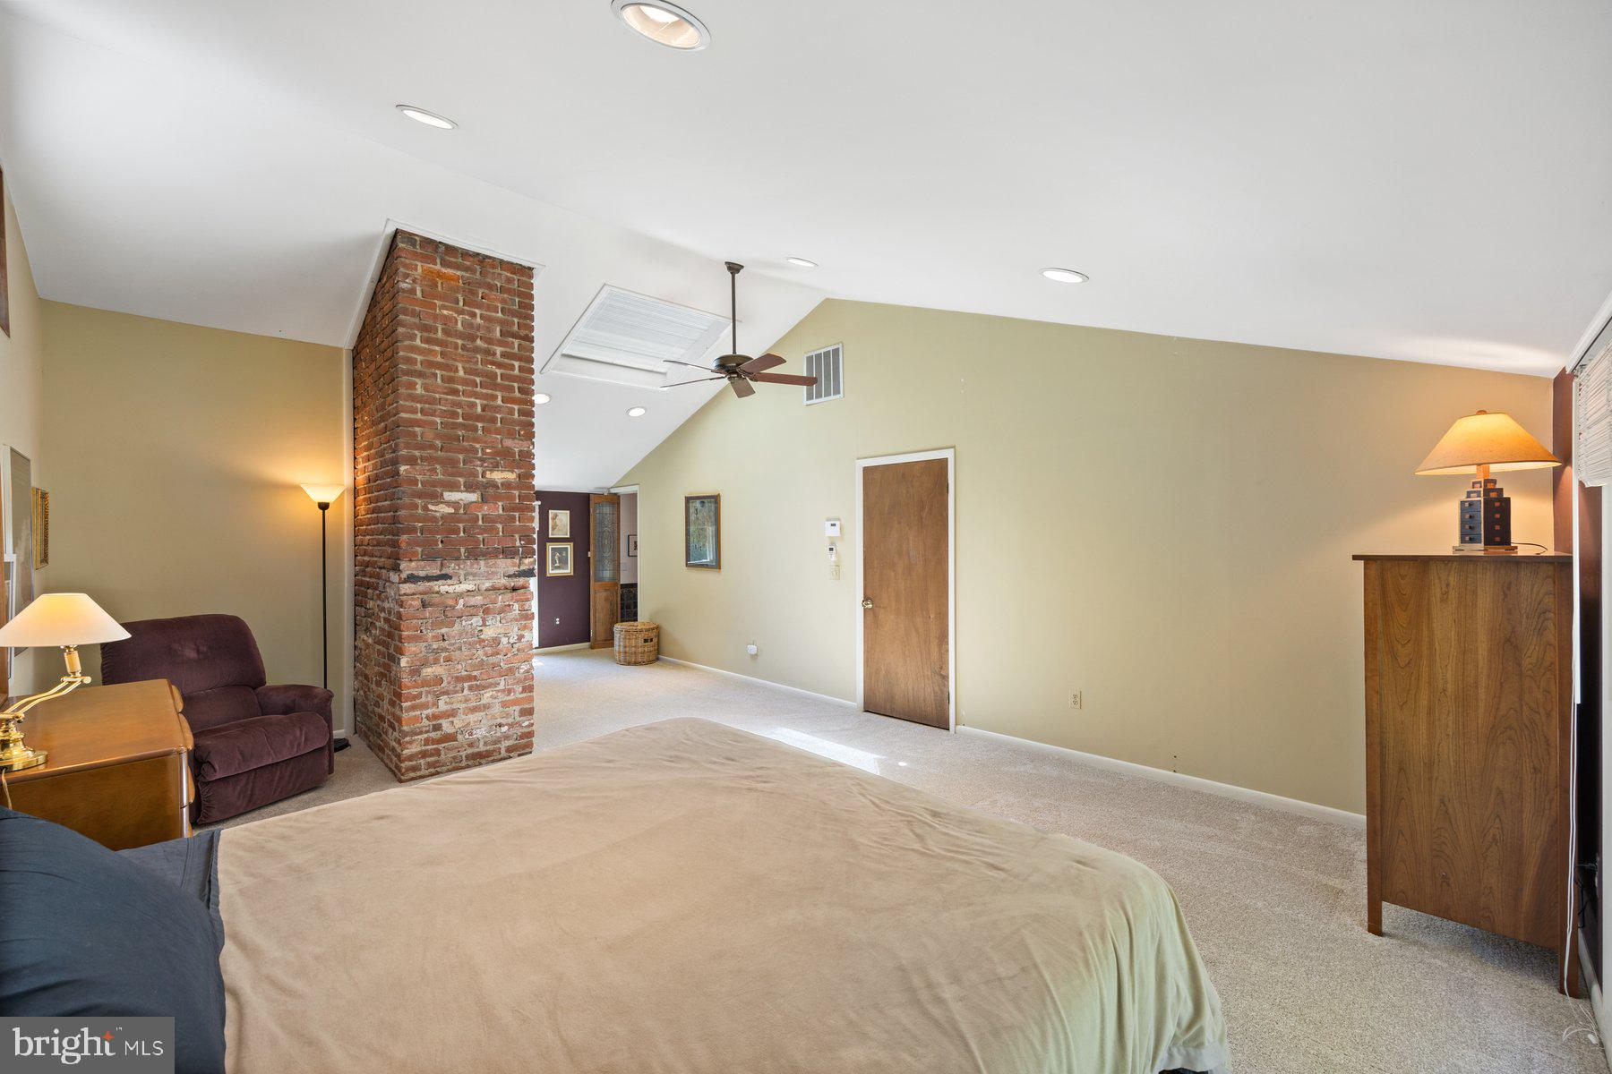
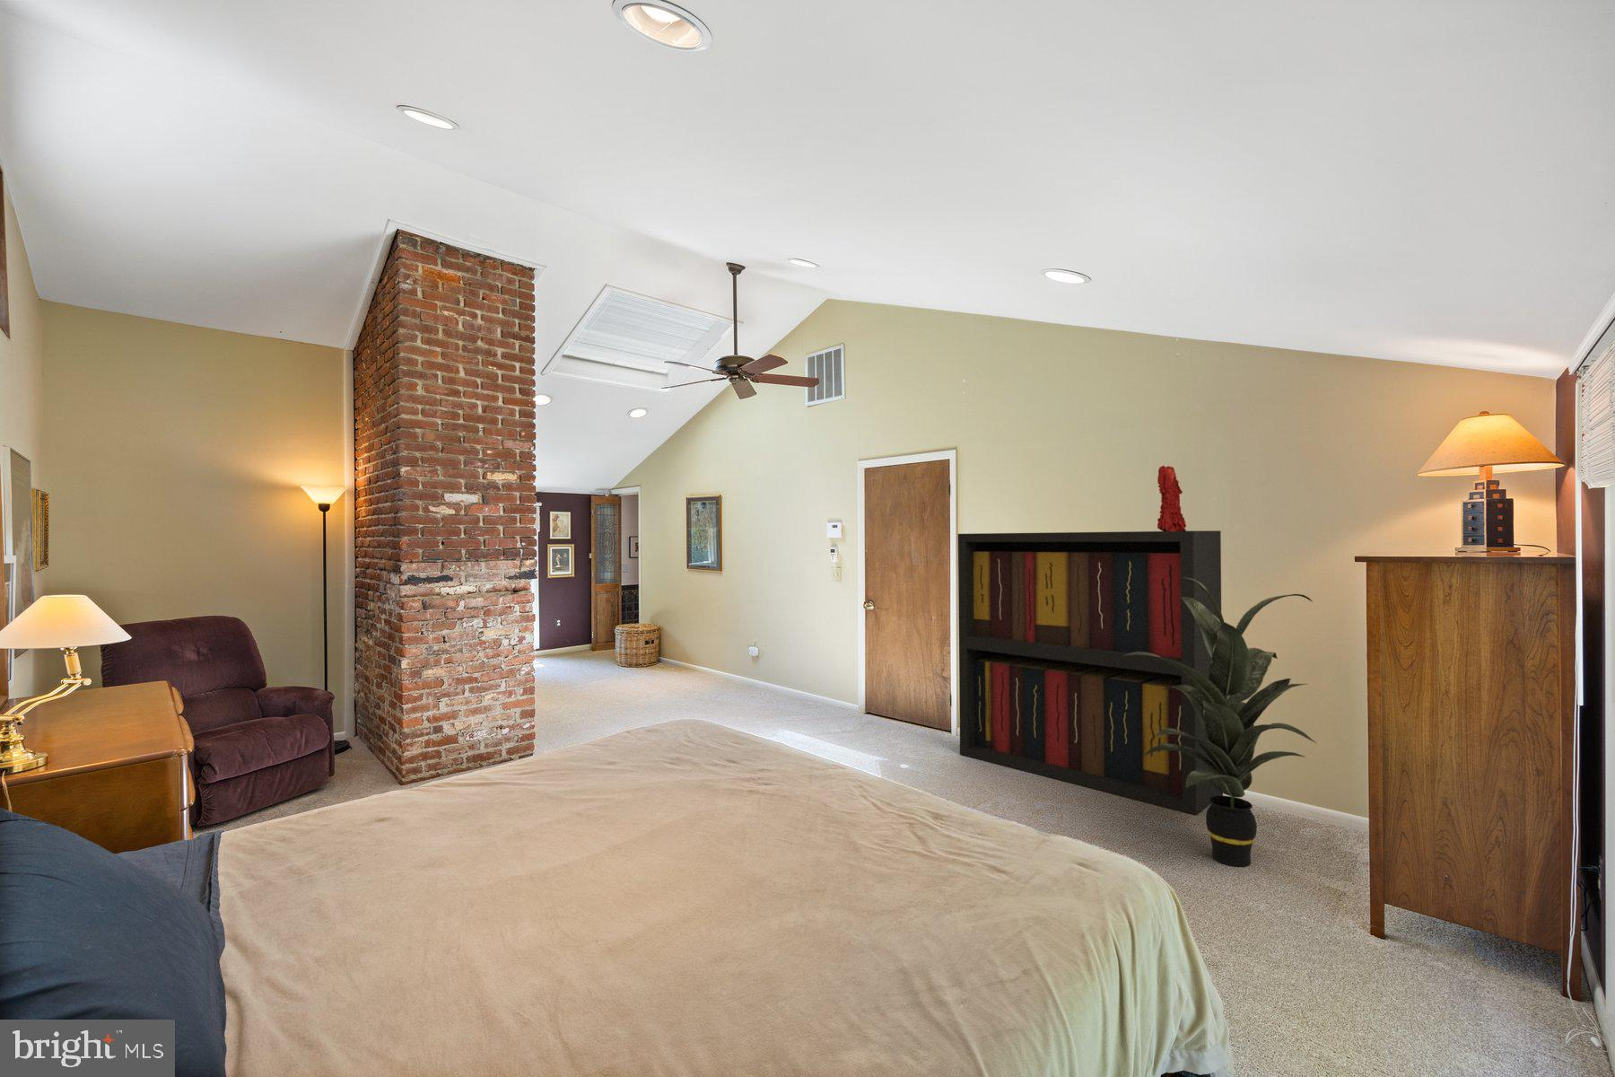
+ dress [1156,465,1187,531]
+ indoor plant [1122,577,1317,868]
+ bookshelf [958,530,1223,816]
